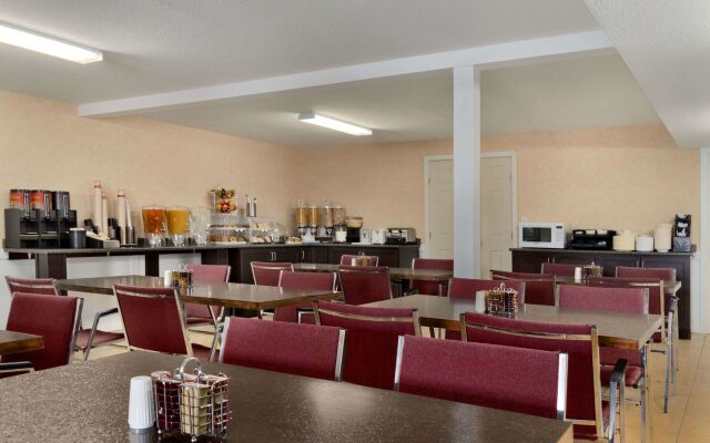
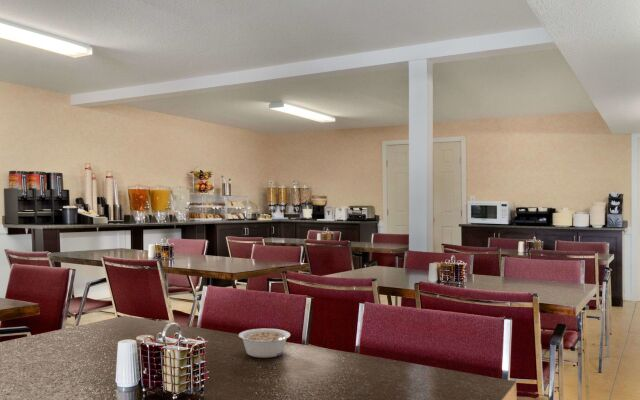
+ legume [238,328,291,359]
